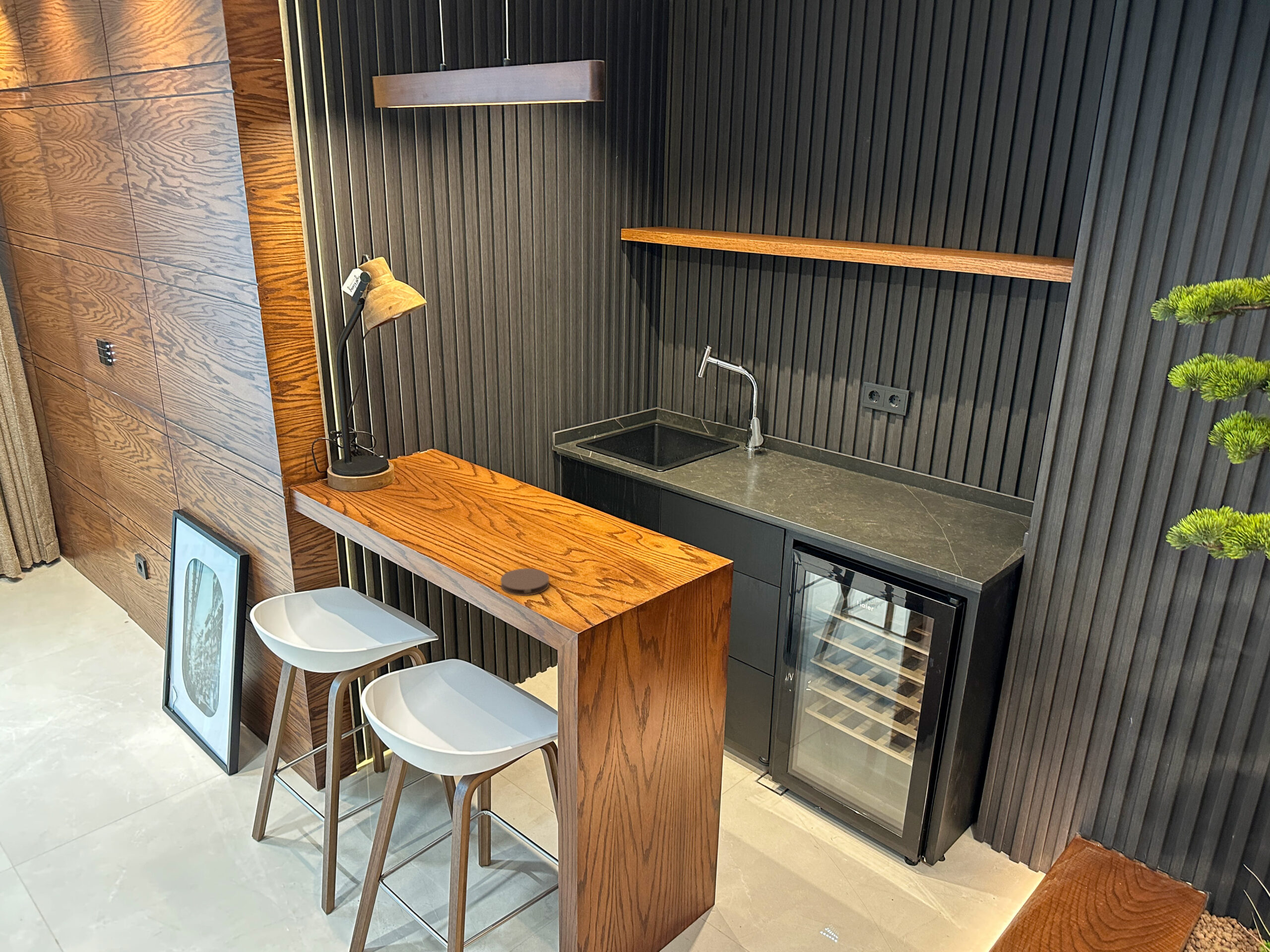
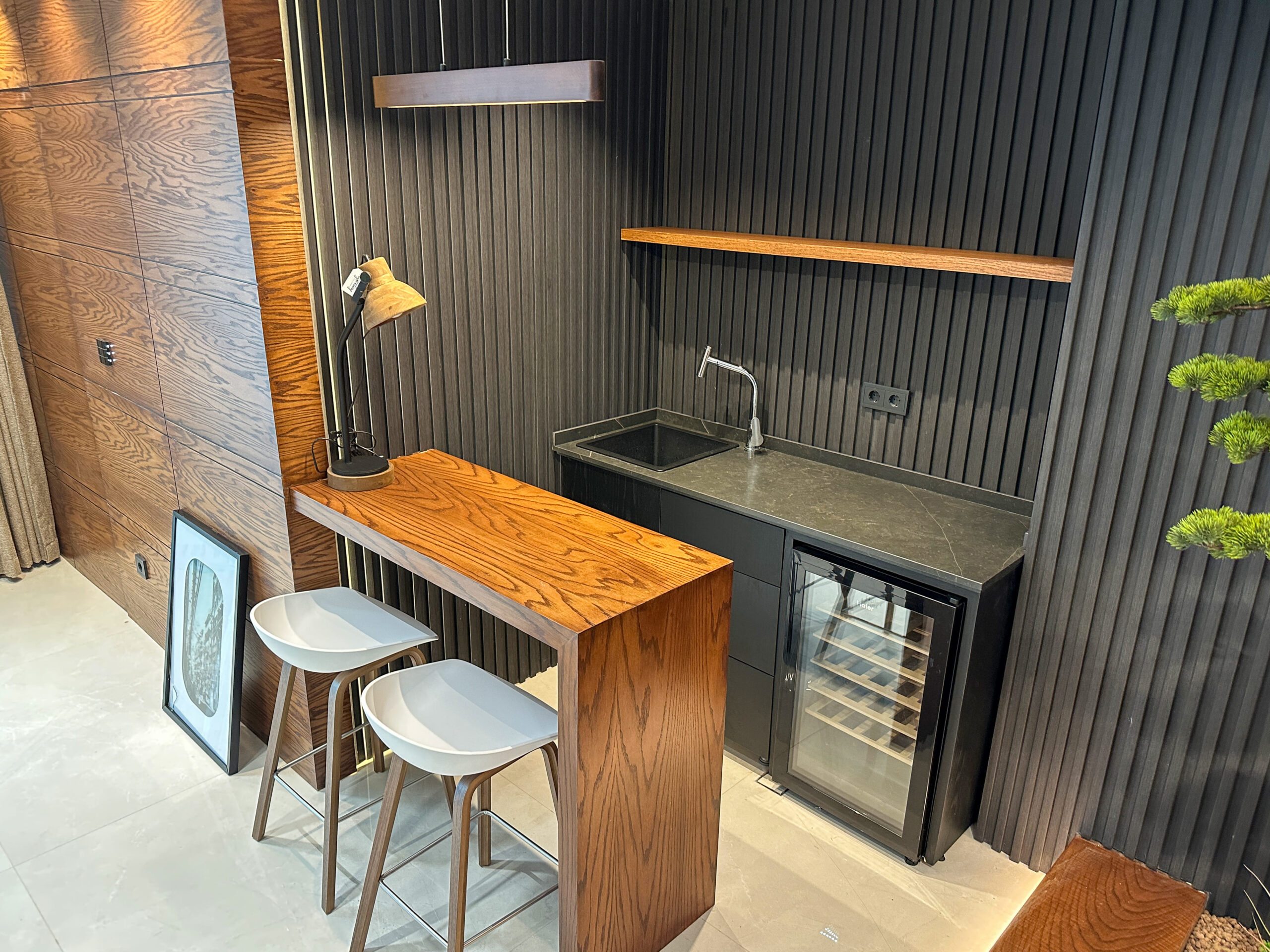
- coaster [500,568,550,596]
